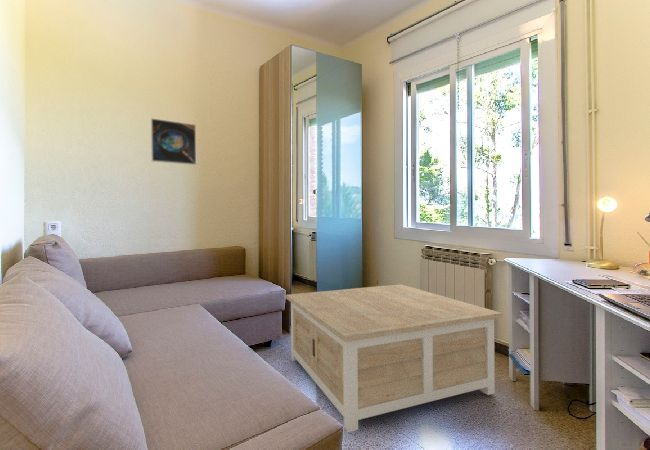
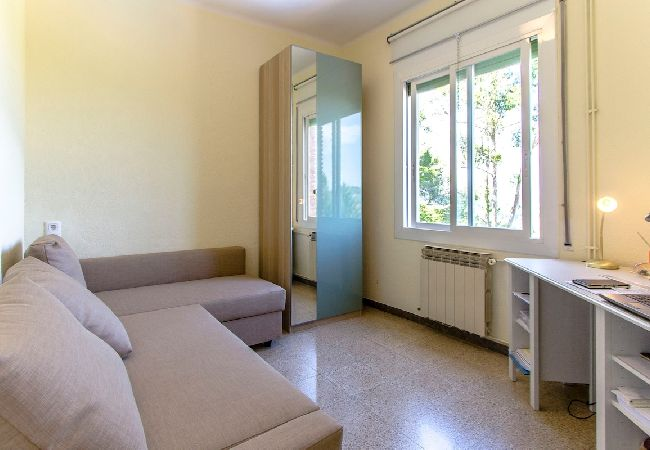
- coffee table [285,283,503,433]
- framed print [150,117,197,166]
